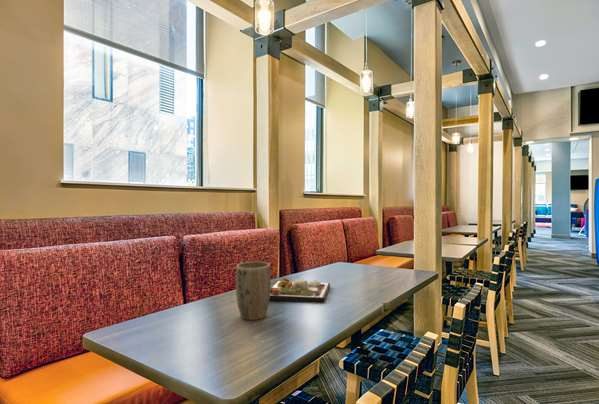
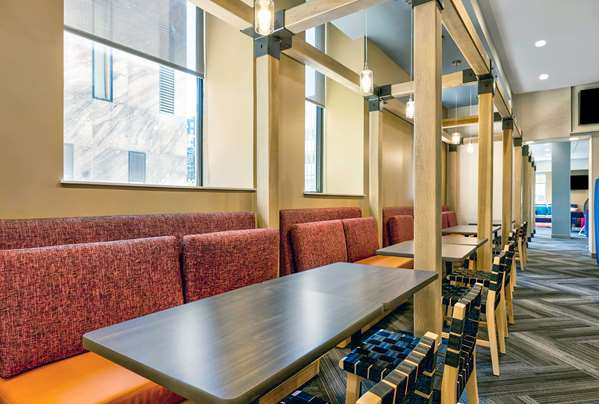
- dinner plate [269,277,331,304]
- plant pot [235,261,272,321]
